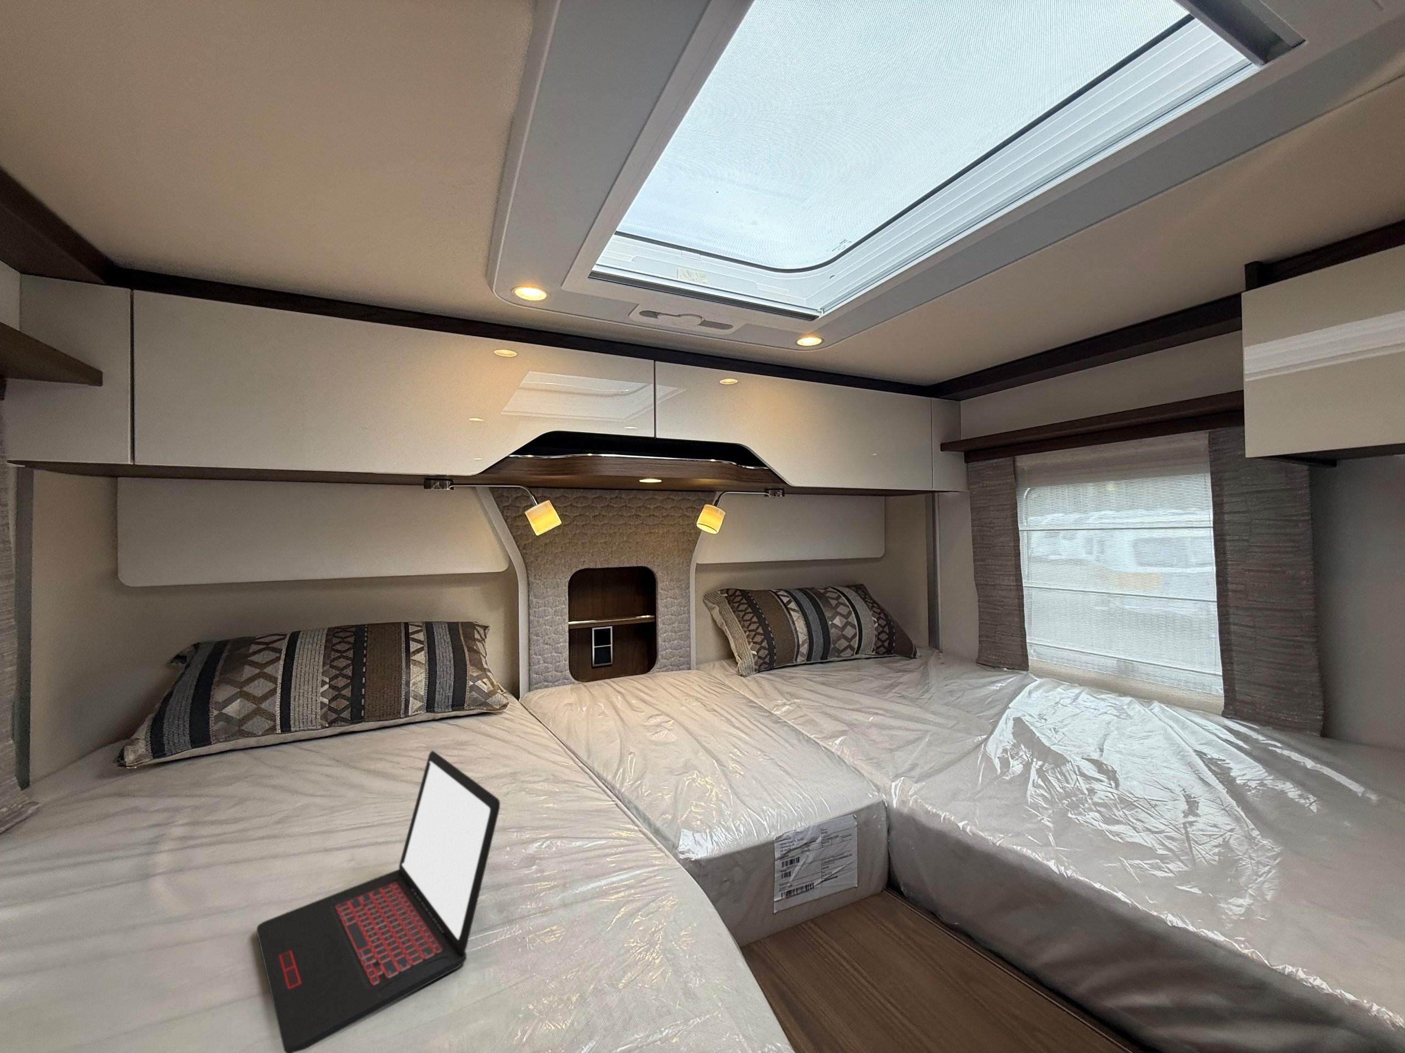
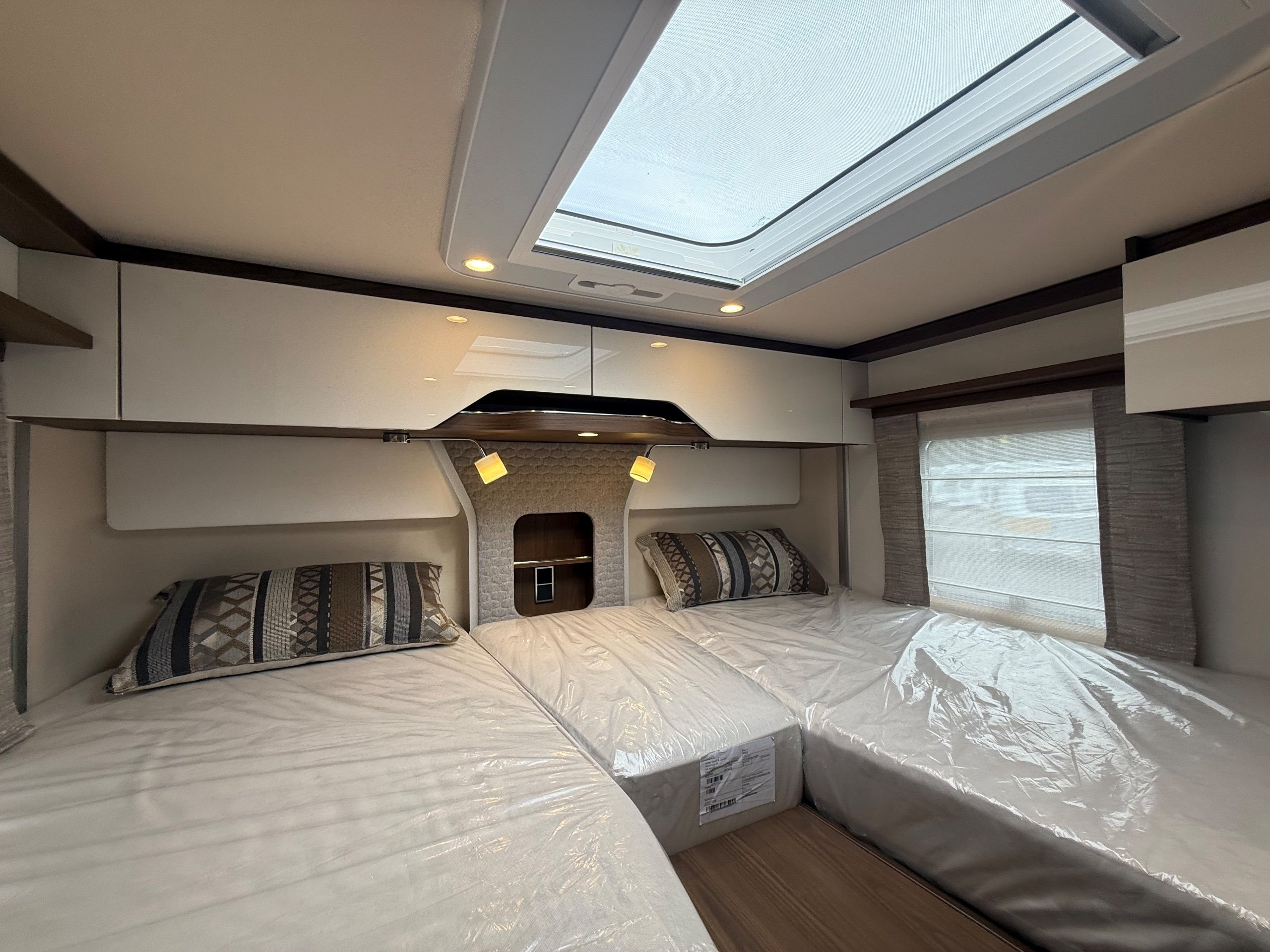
- laptop [257,750,500,1053]
